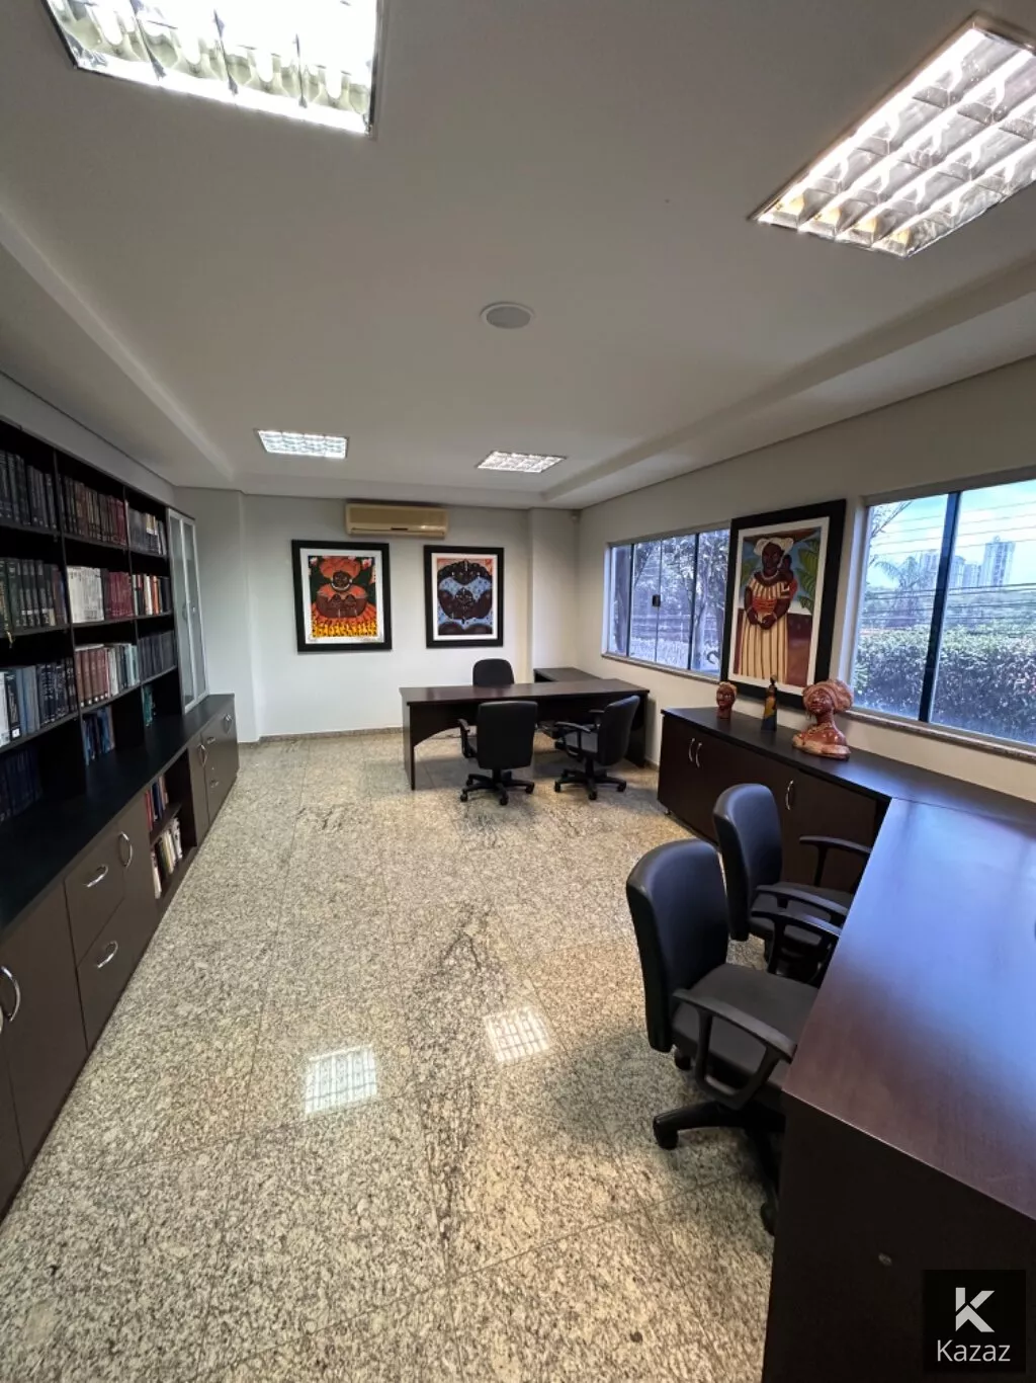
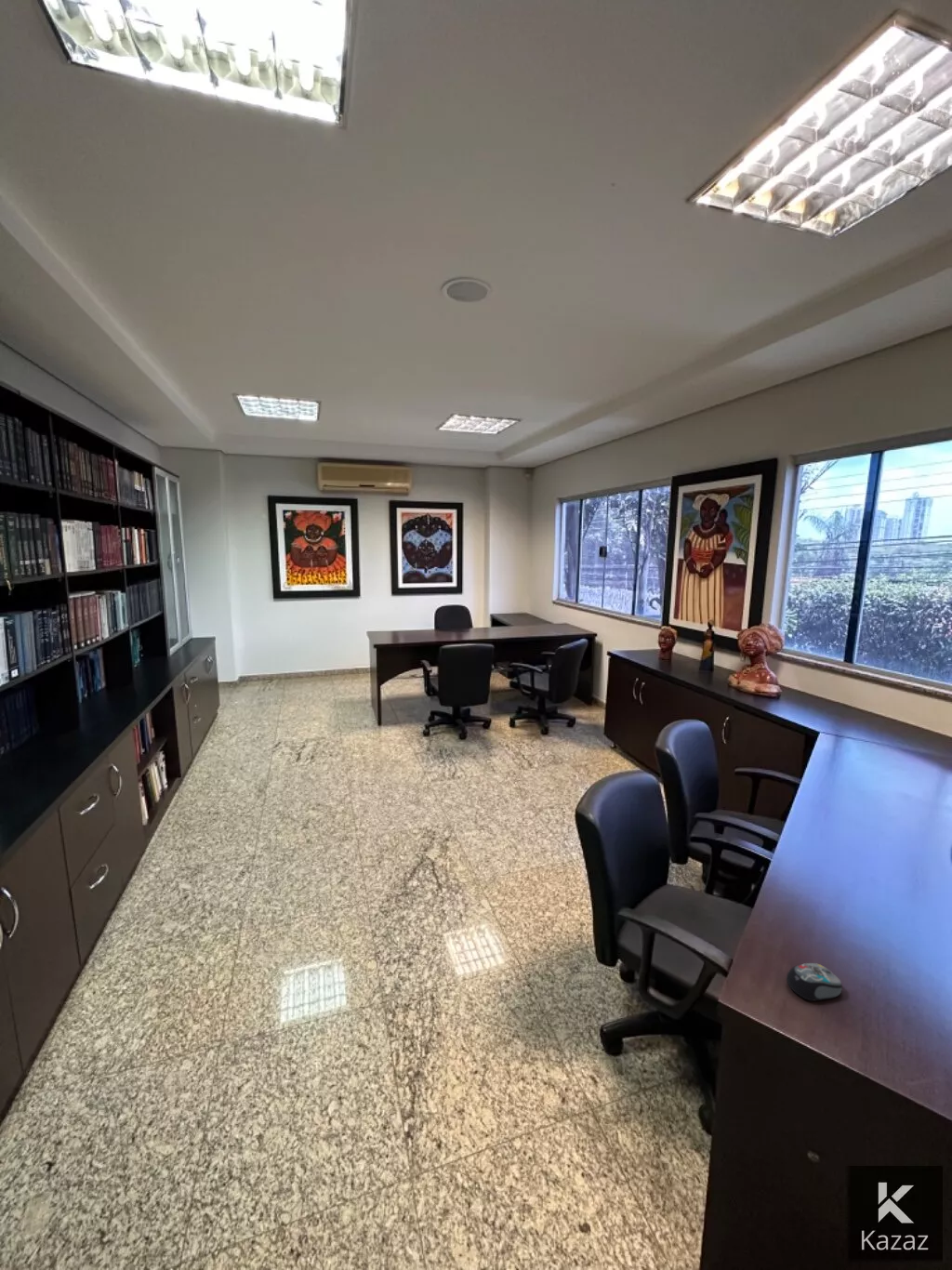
+ computer mouse [786,962,843,1002]
